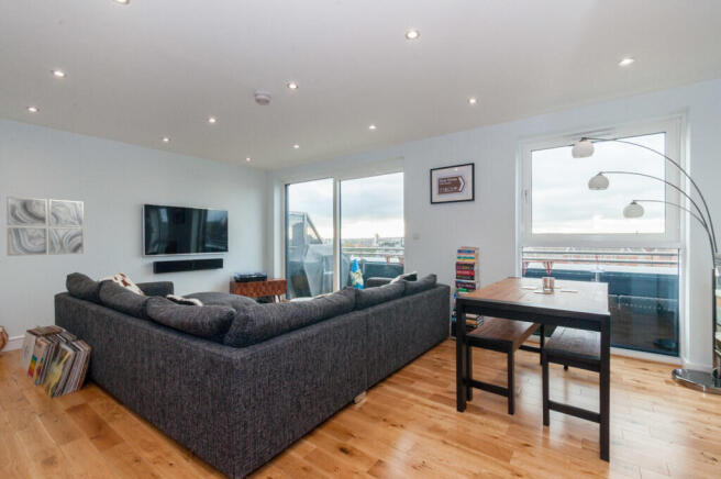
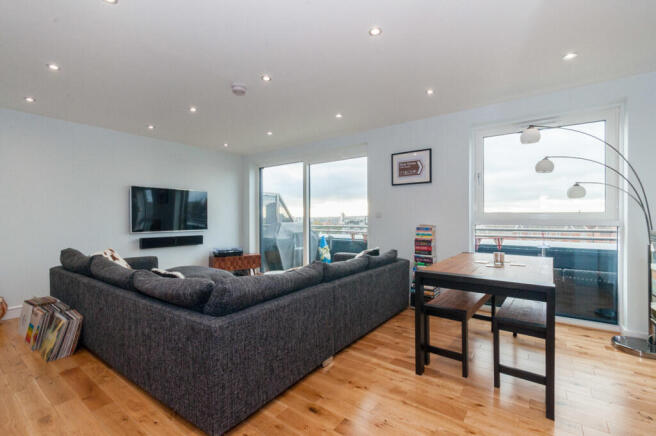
- wall art [5,196,85,257]
